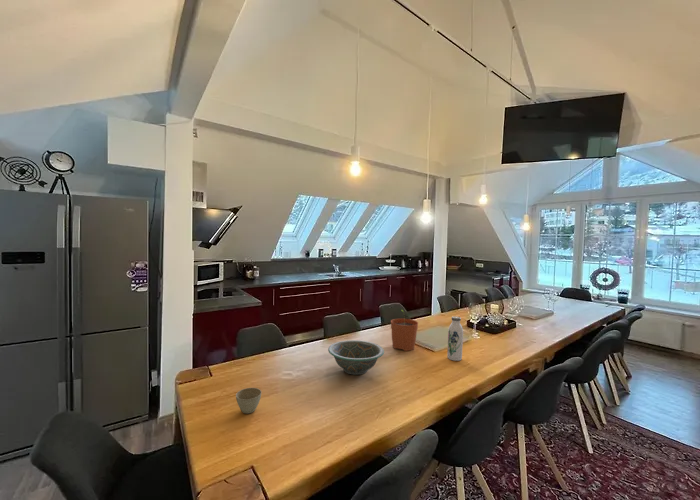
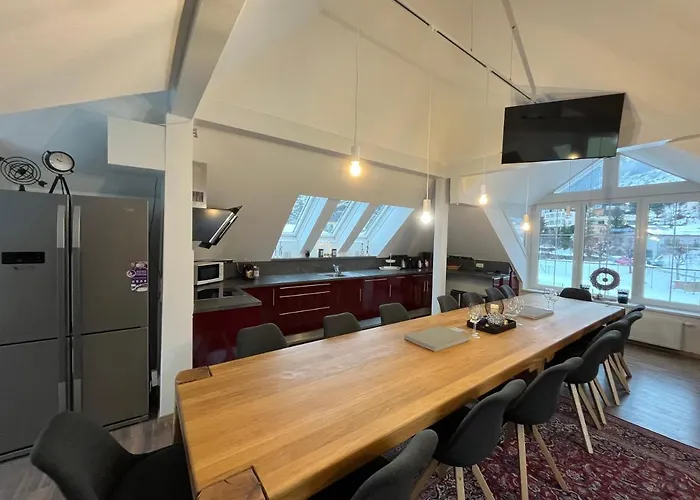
- flower pot [235,387,262,414]
- water bottle [446,315,464,362]
- decorative bowl [327,339,385,376]
- plant pot [390,309,419,352]
